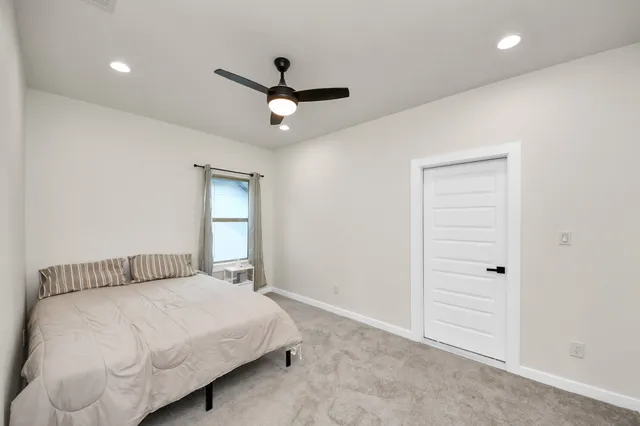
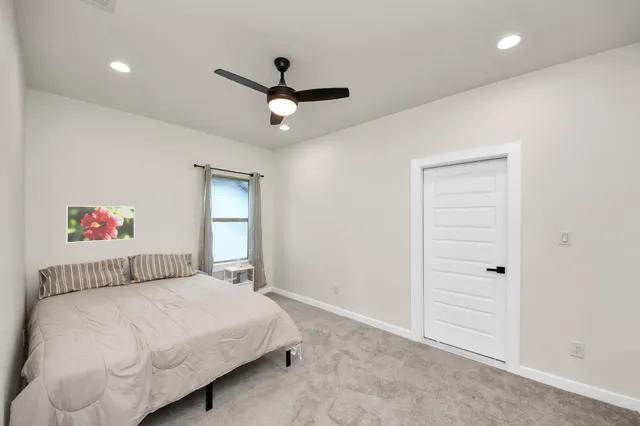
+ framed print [66,205,136,244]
